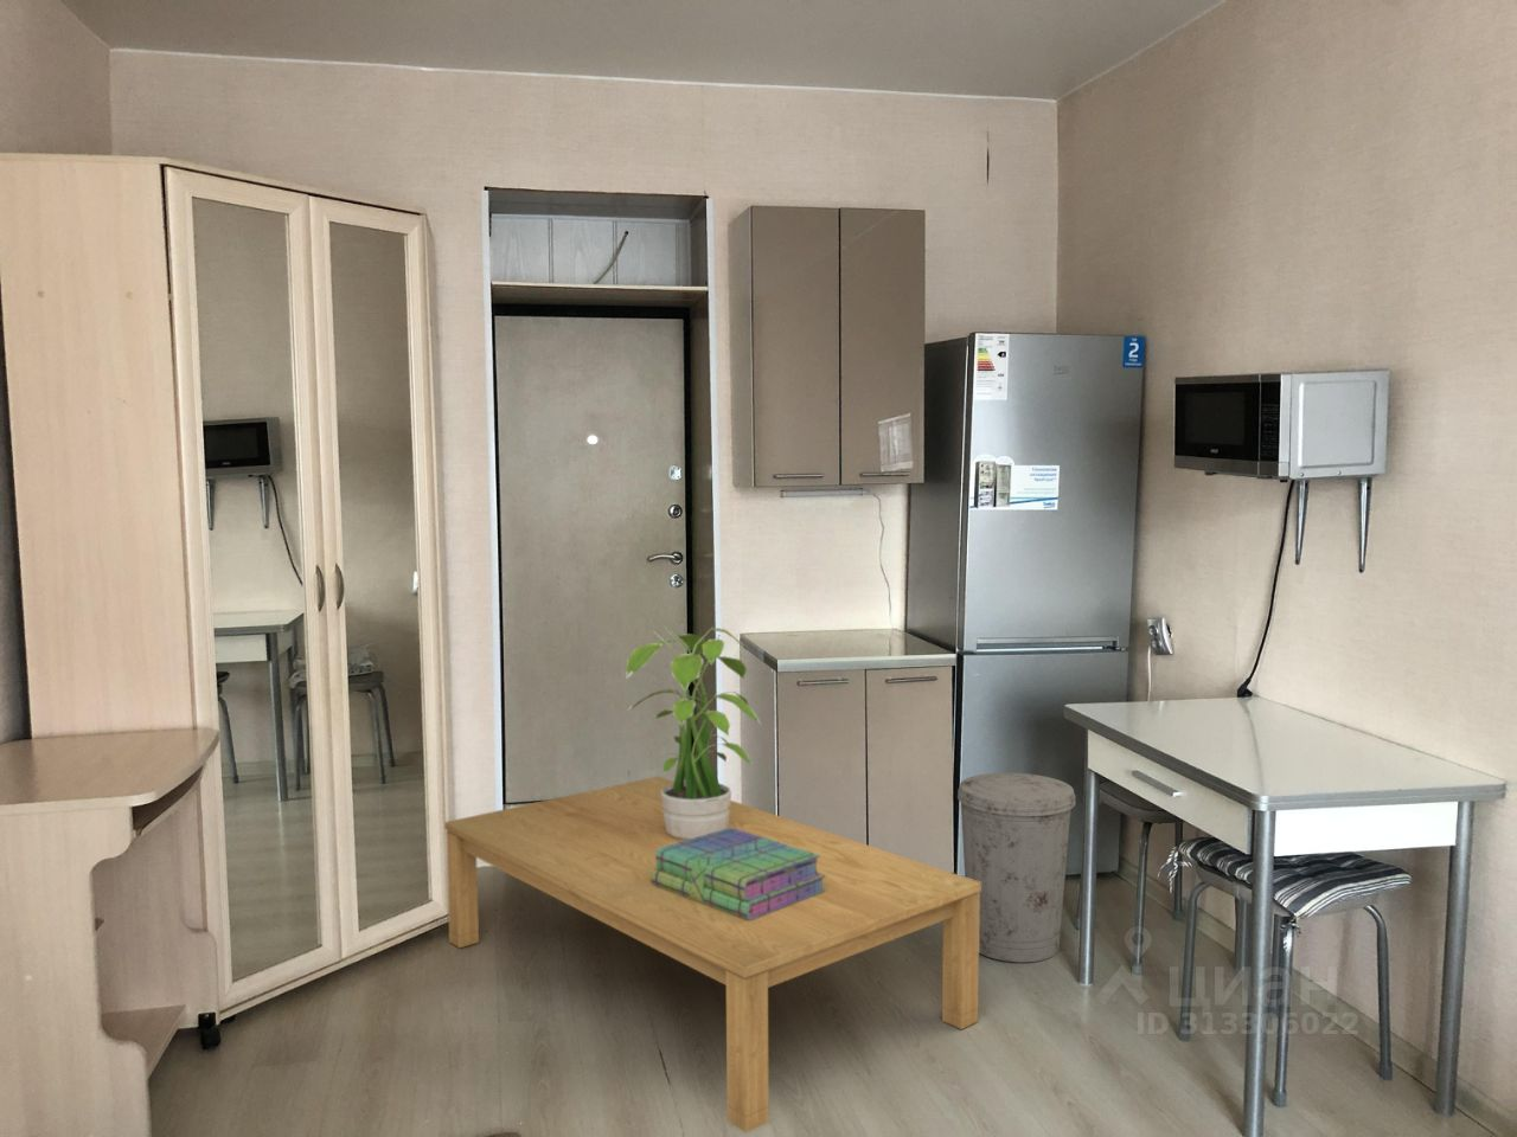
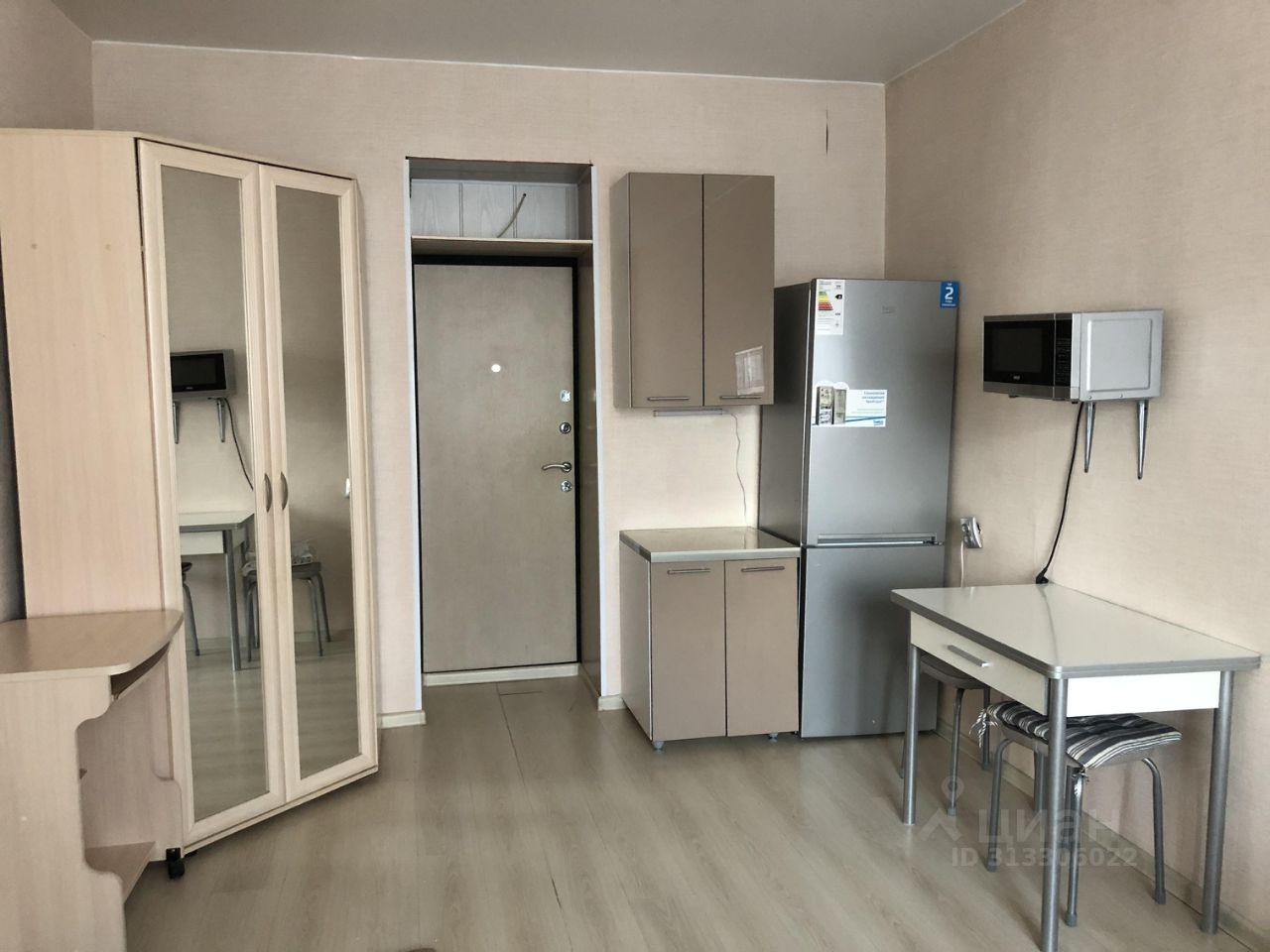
- stack of books [651,828,827,921]
- trash can [957,773,1077,963]
- potted plant [625,626,763,840]
- coffee table [443,776,982,1133]
